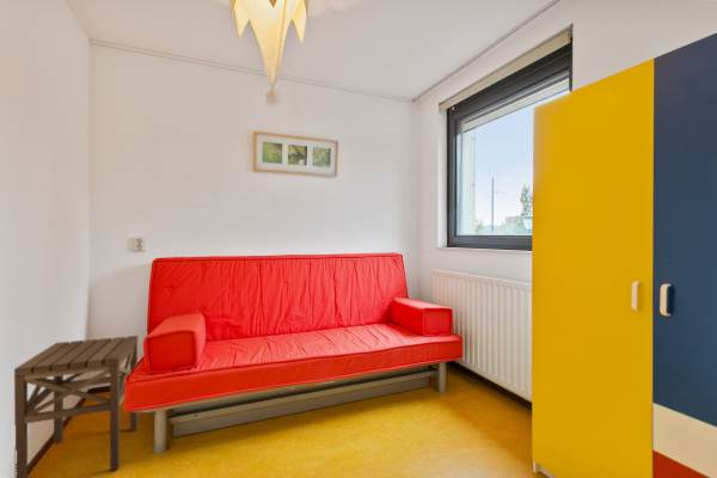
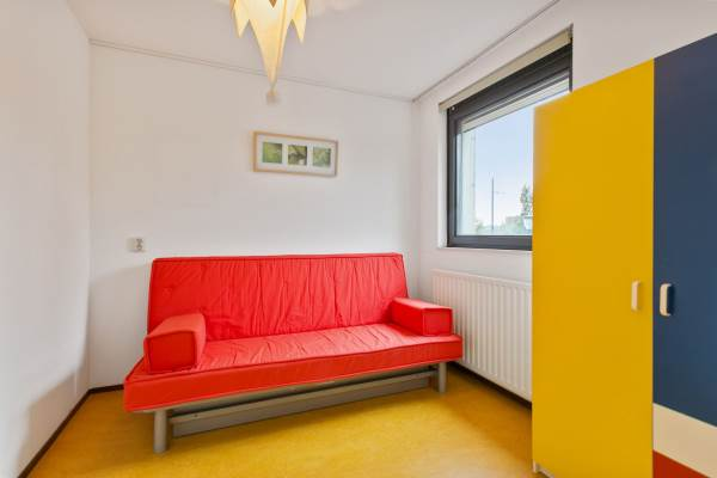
- side table [13,335,139,478]
